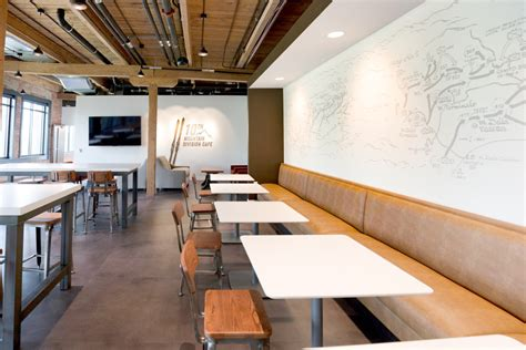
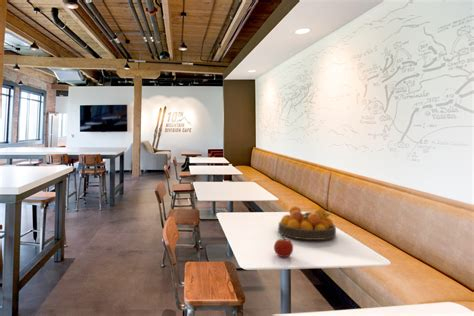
+ fruit bowl [277,205,337,241]
+ fruit [273,234,294,258]
